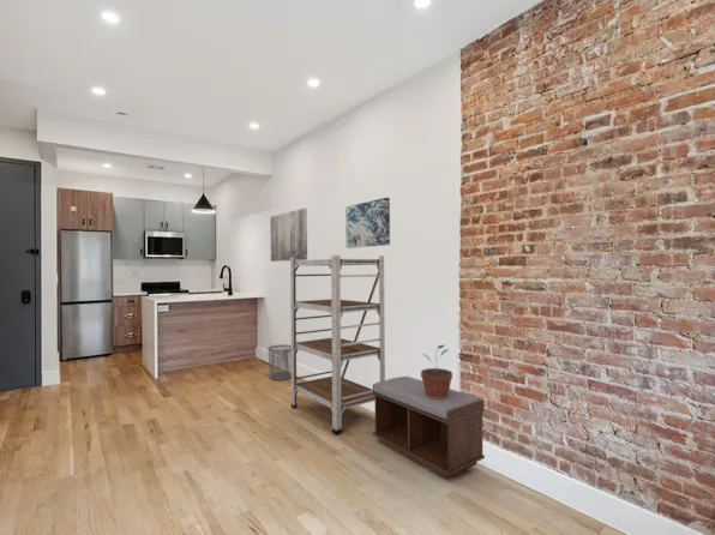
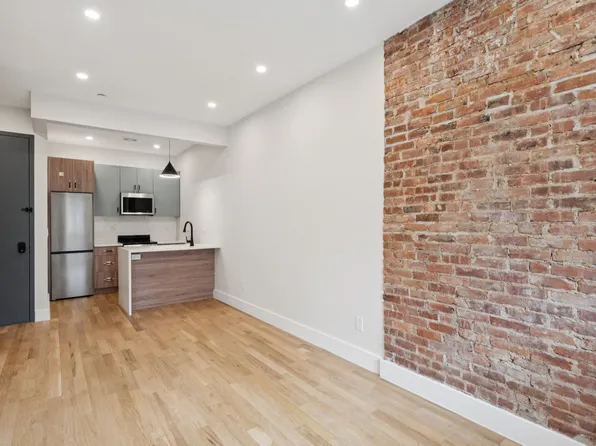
- wall art [344,197,391,250]
- wall art [270,208,308,263]
- shelving unit [289,254,386,435]
- bench [372,375,486,480]
- waste bin [268,343,292,381]
- potted plant [420,344,453,398]
